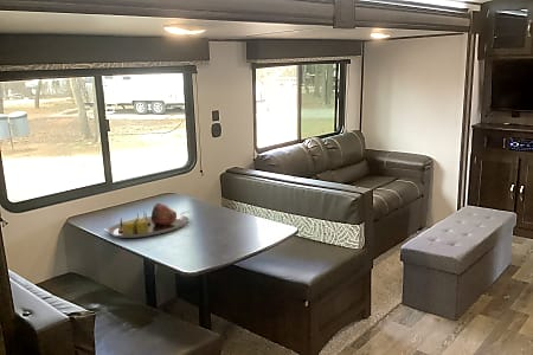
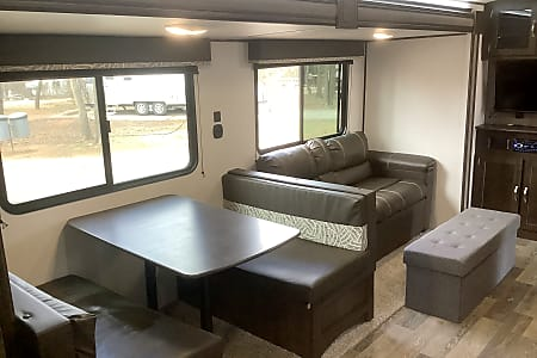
- serving tray [103,202,192,239]
